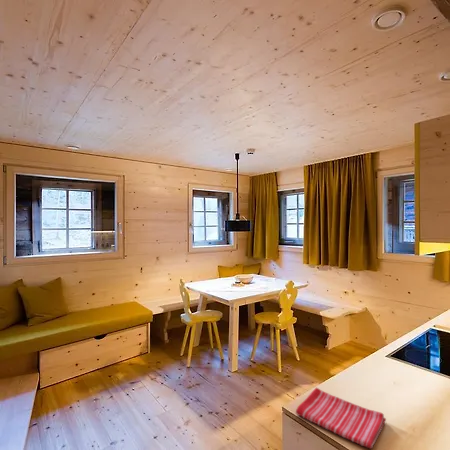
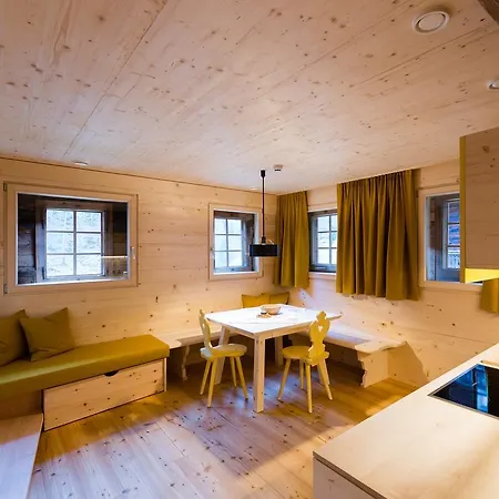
- dish towel [295,387,387,450]
